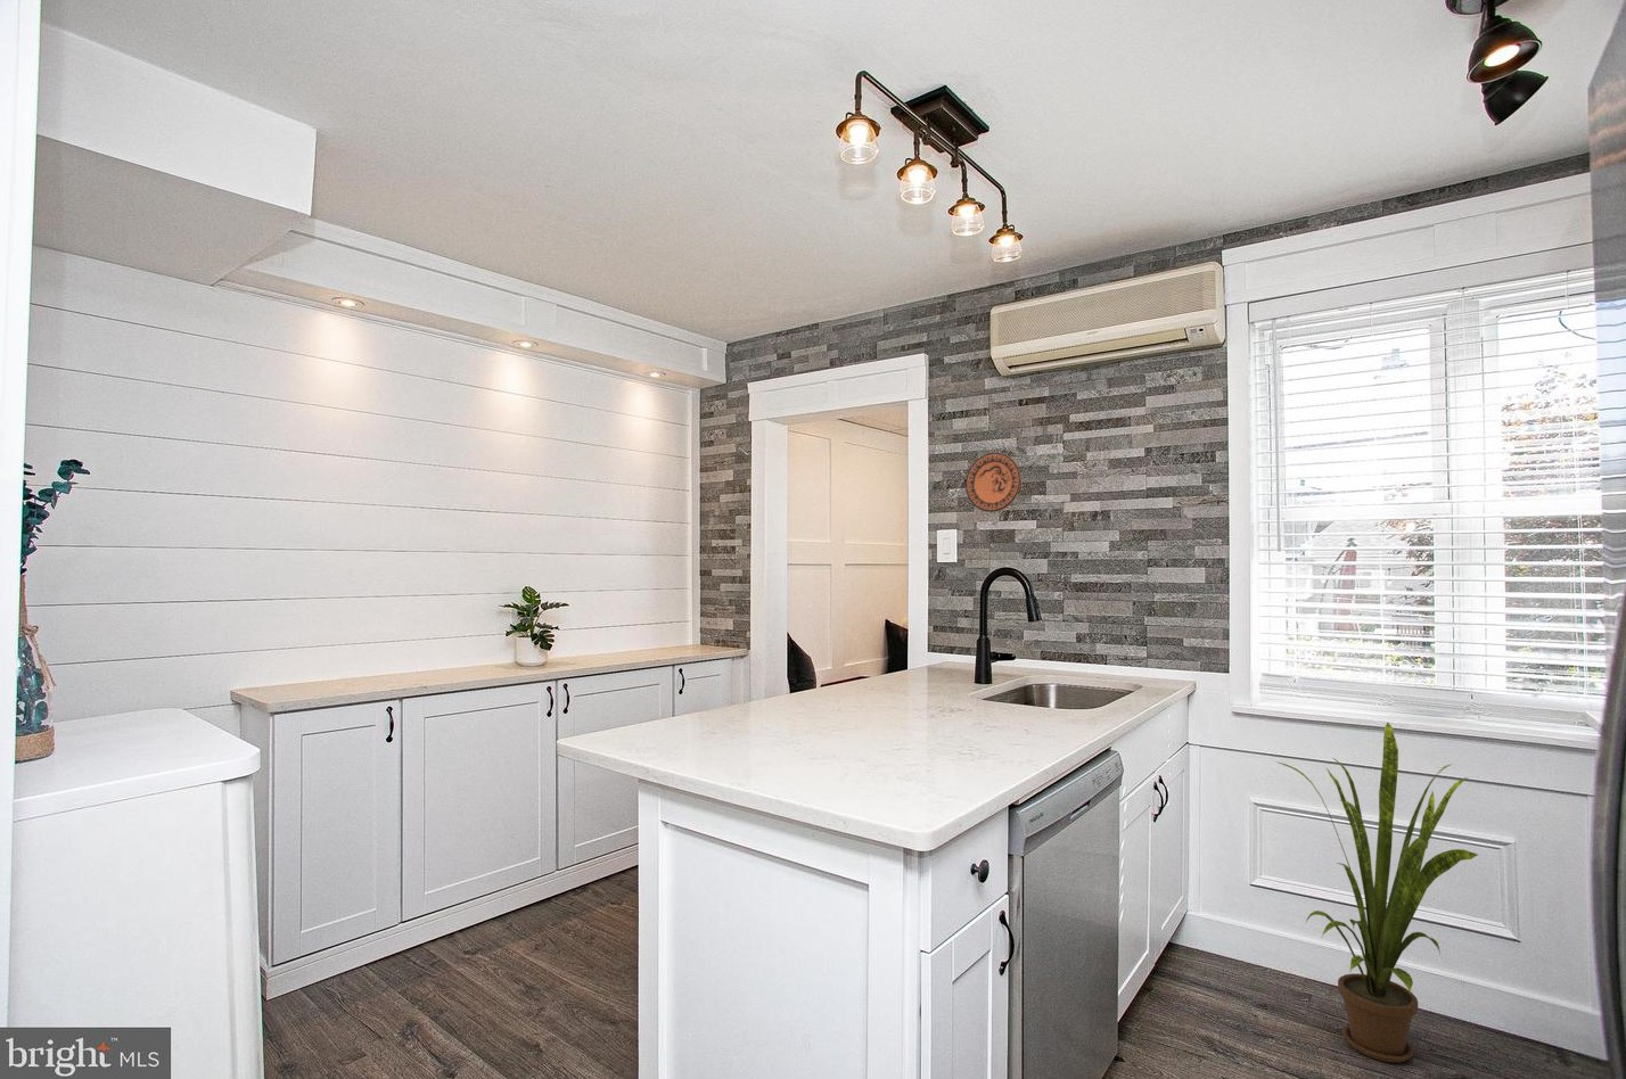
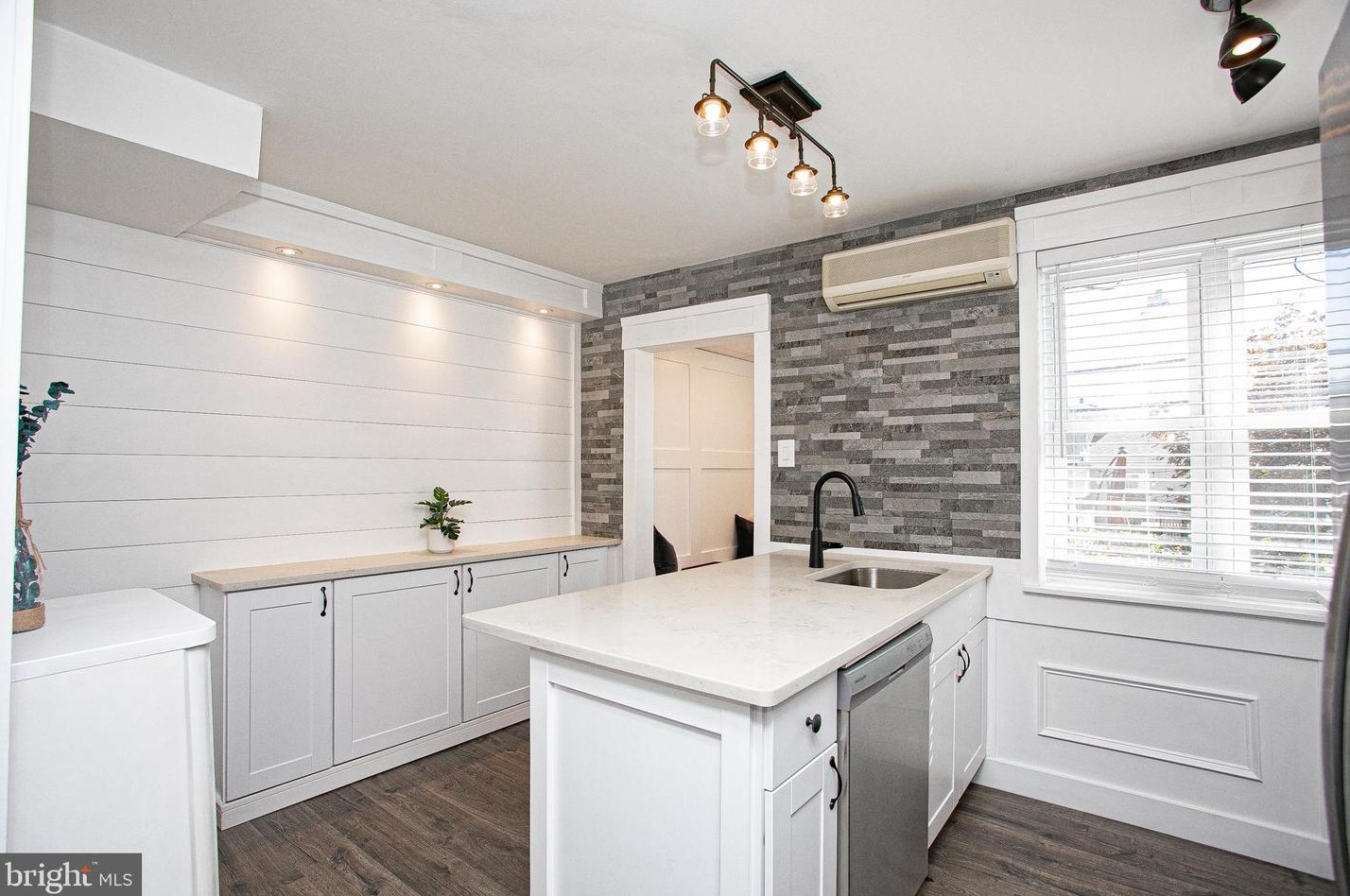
- house plant [1276,721,1480,1065]
- decorative plate [965,452,1021,513]
